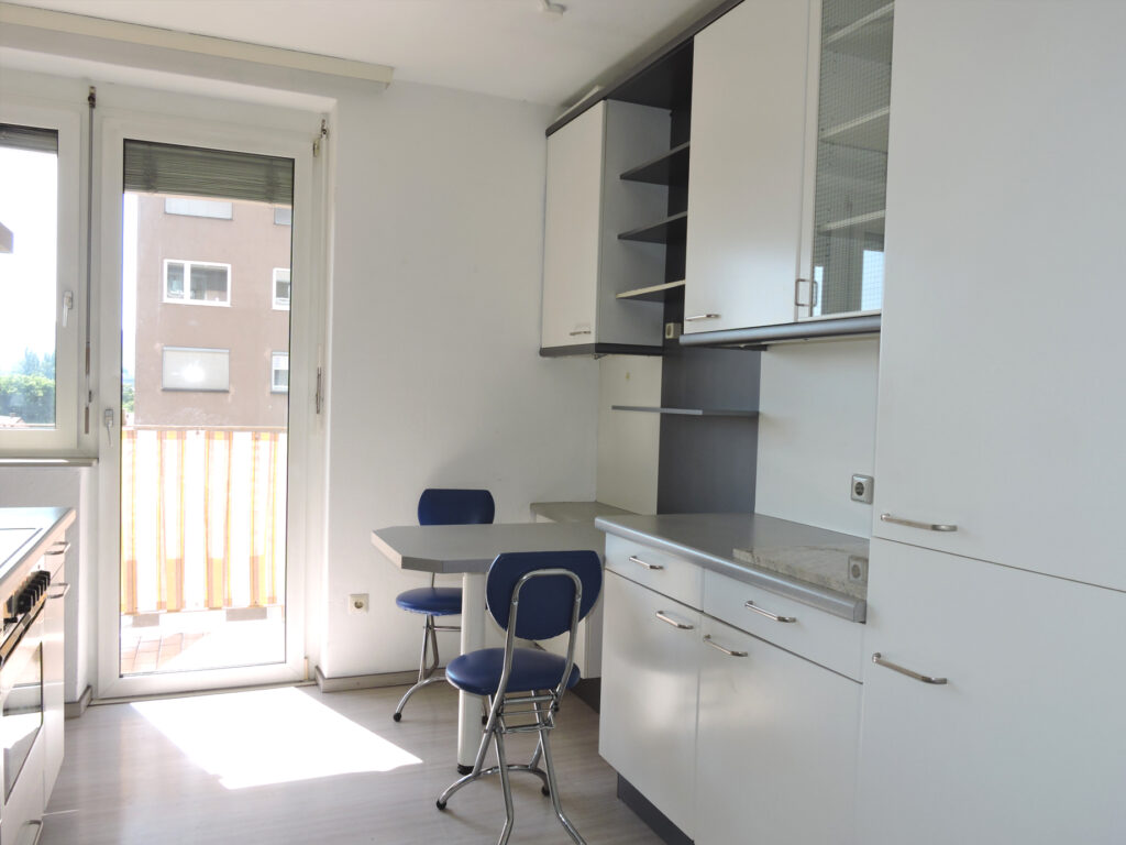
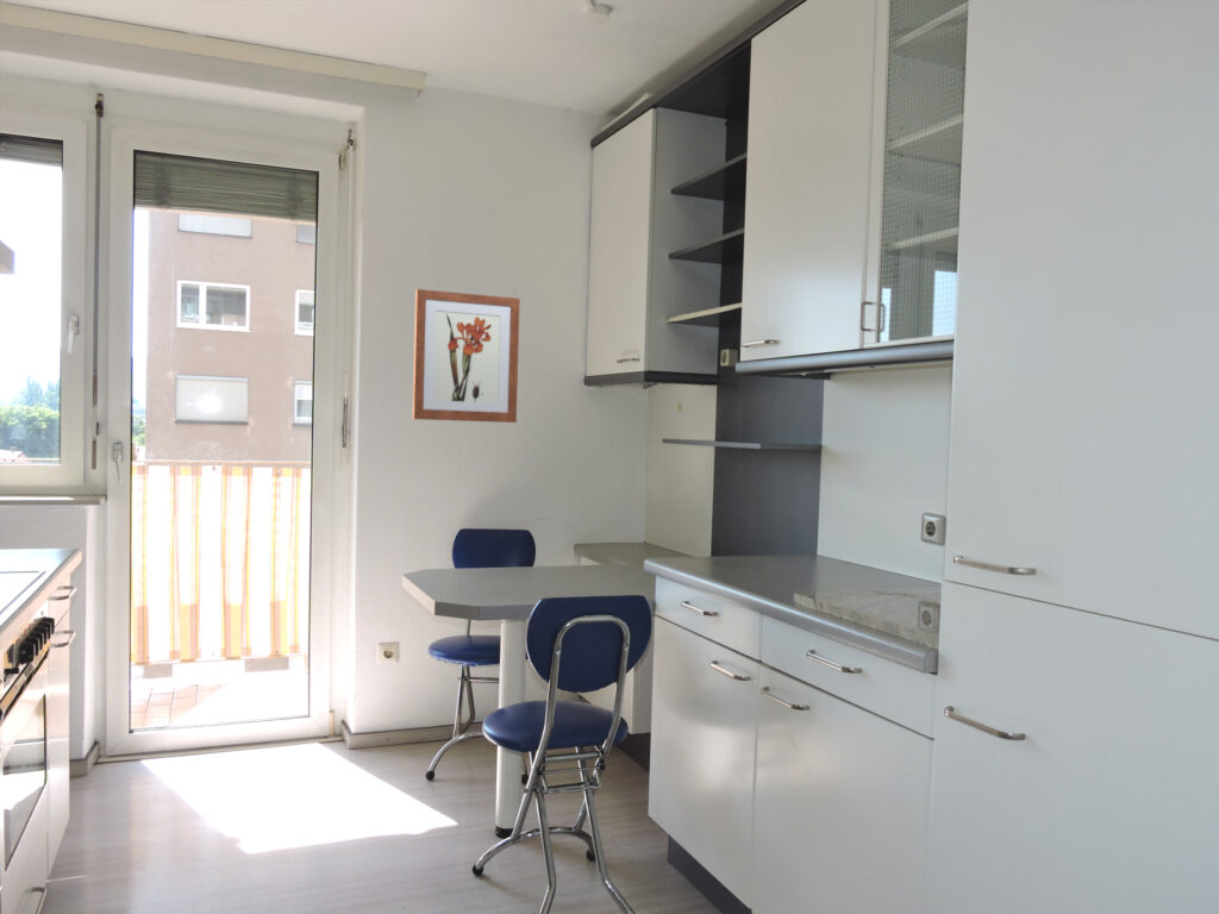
+ wall art [412,288,521,424]
